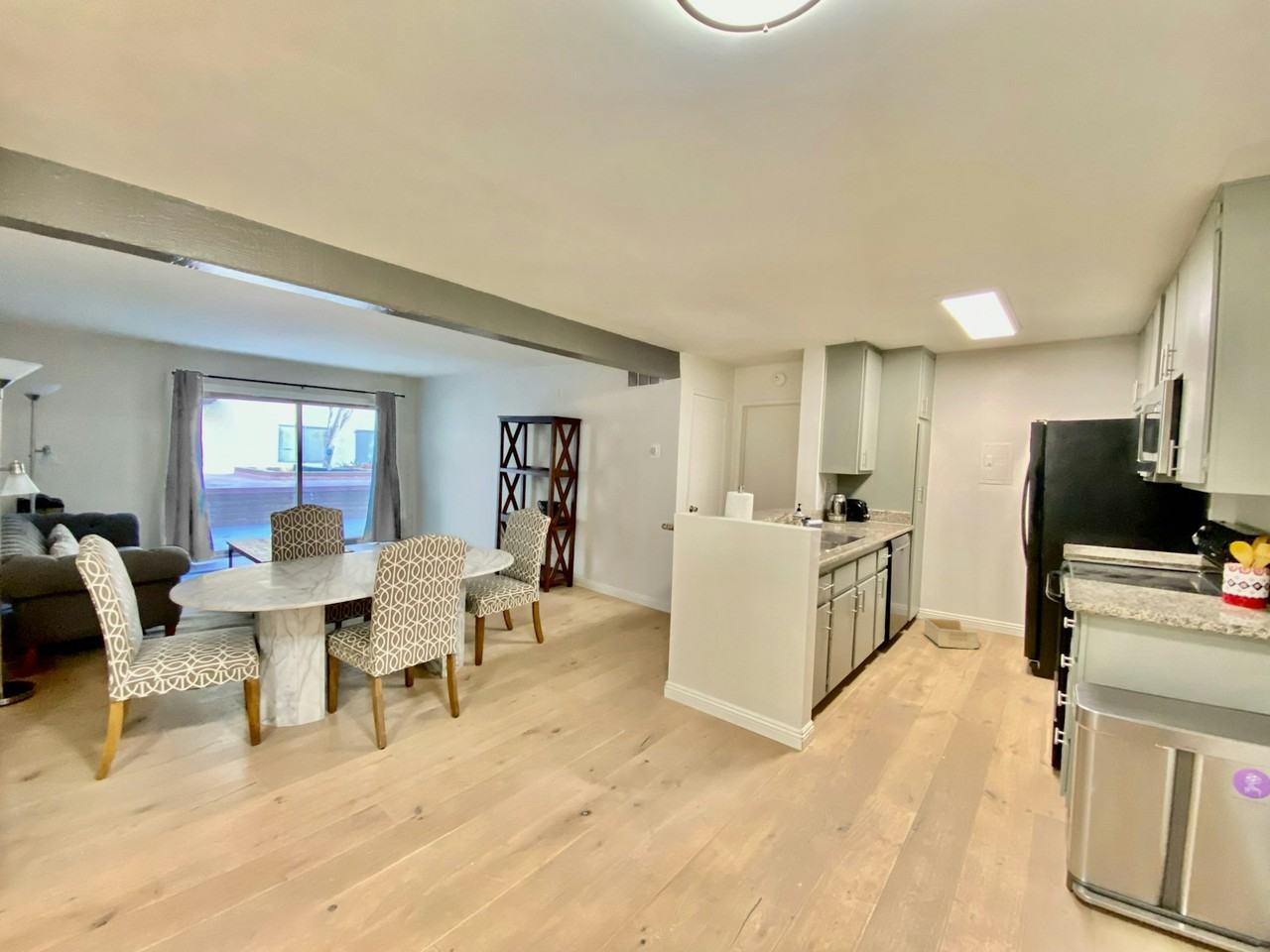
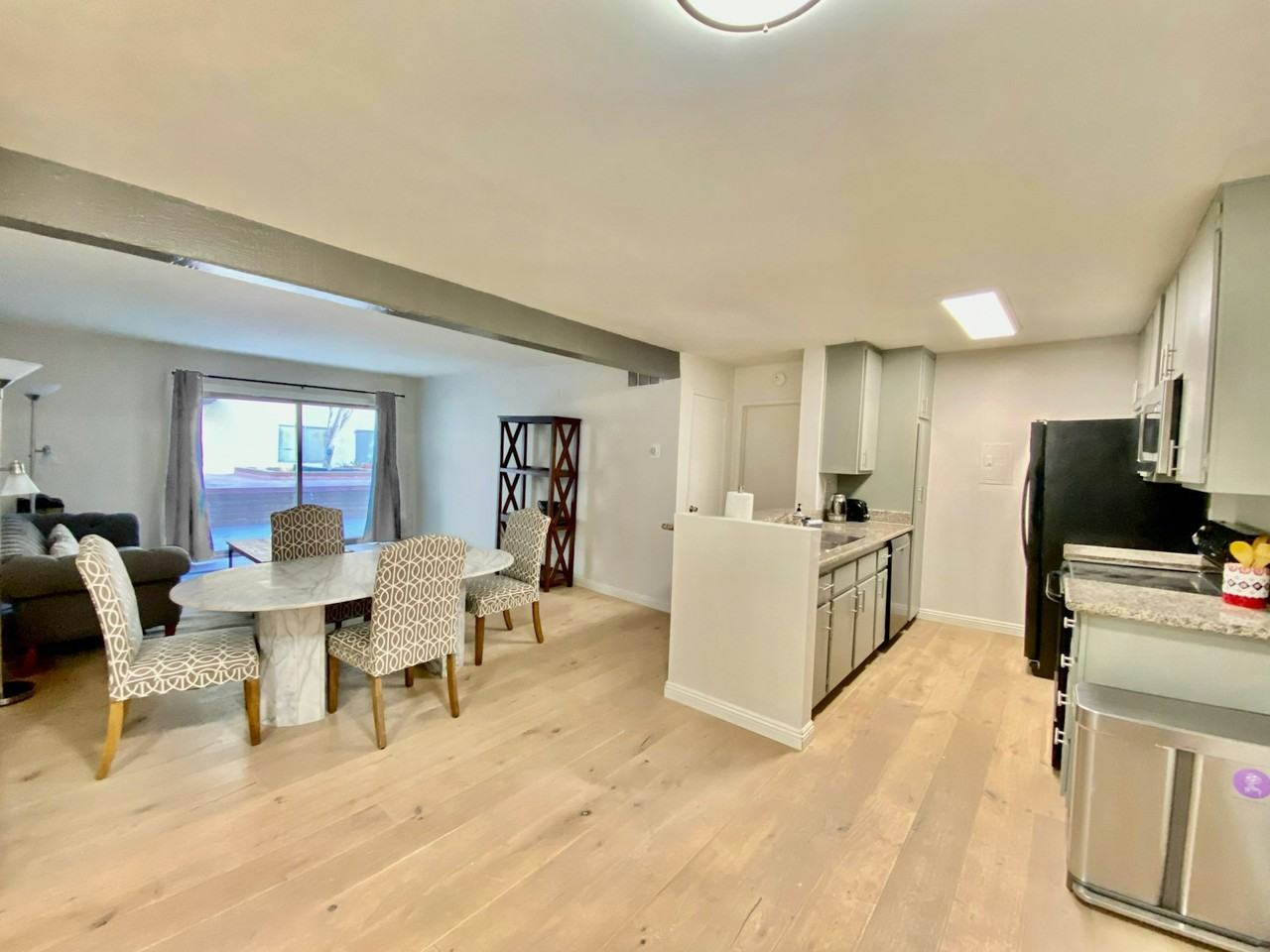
- storage bin [923,617,980,651]
